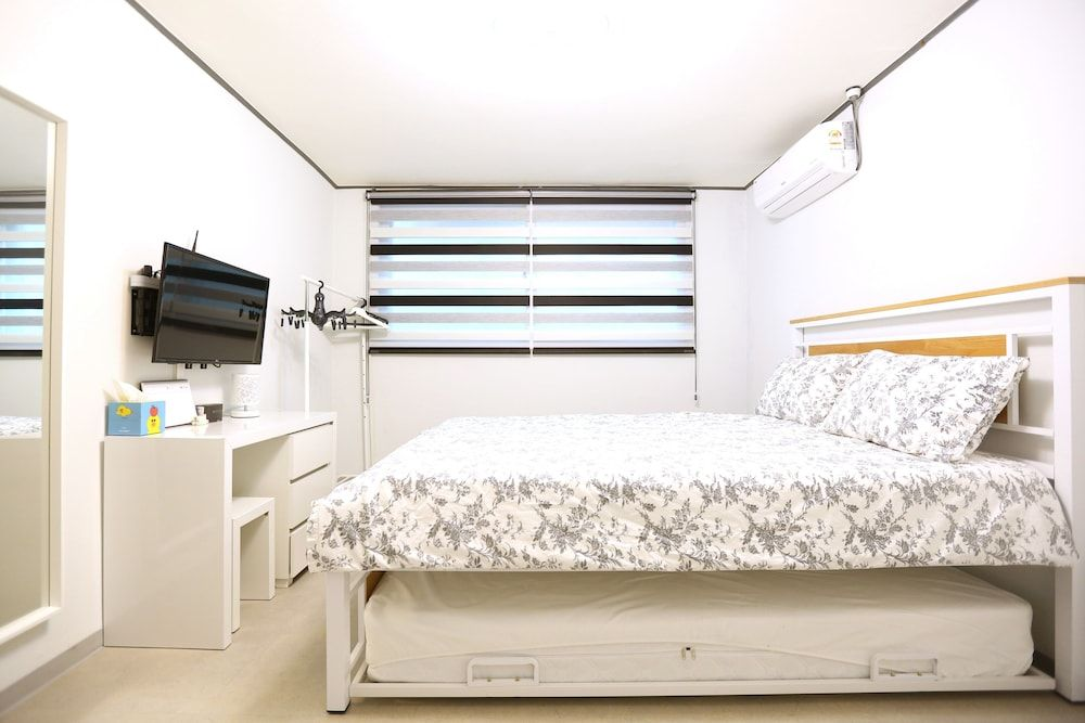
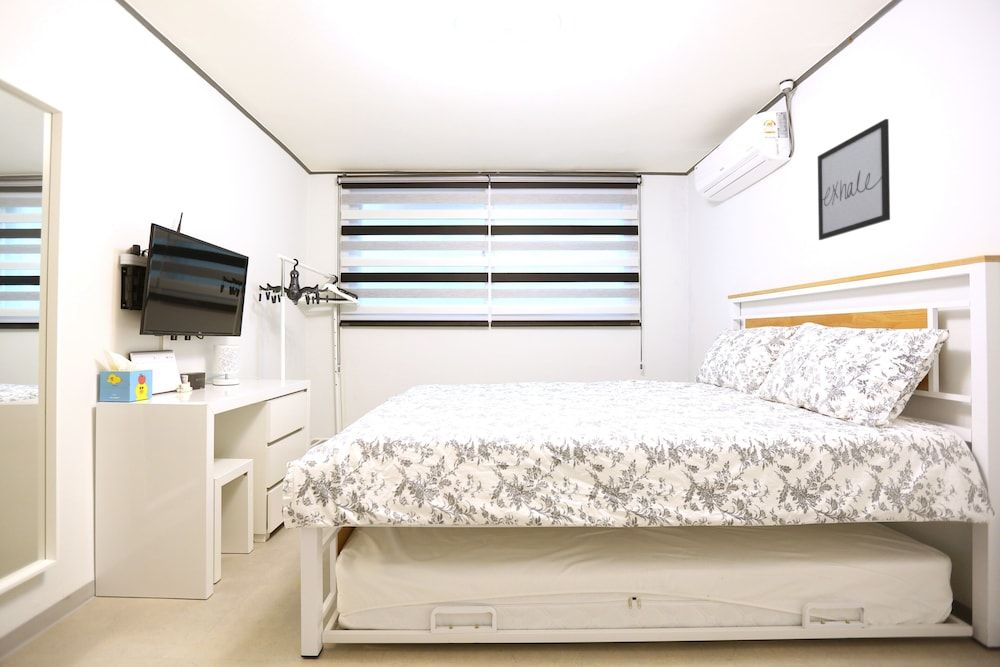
+ wall art [817,118,891,241]
